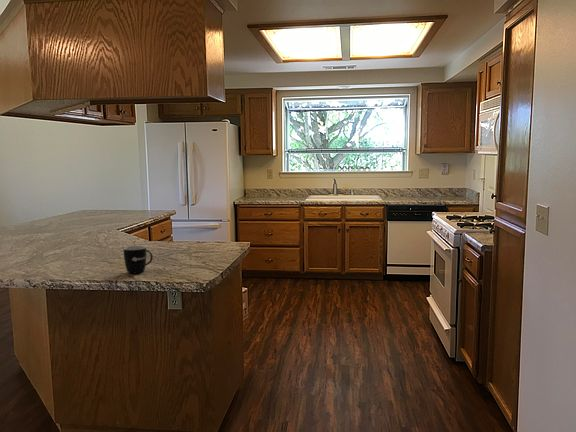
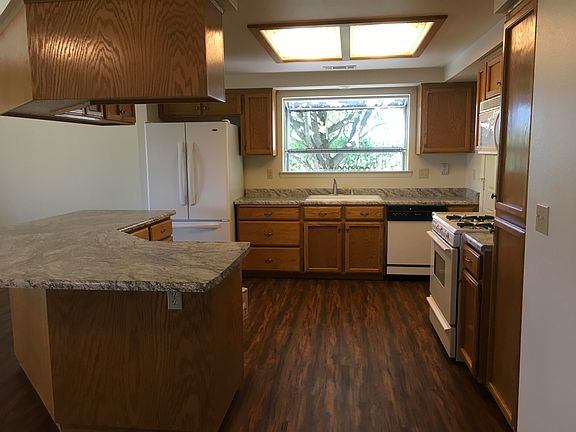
- mug [122,245,154,274]
